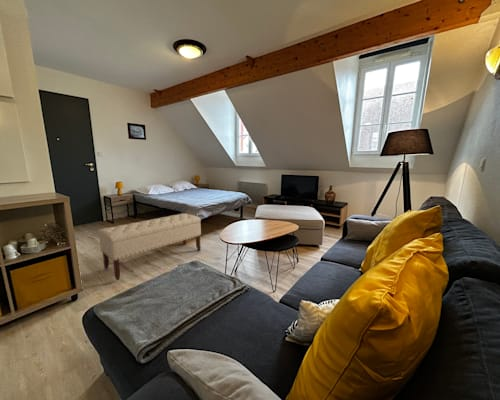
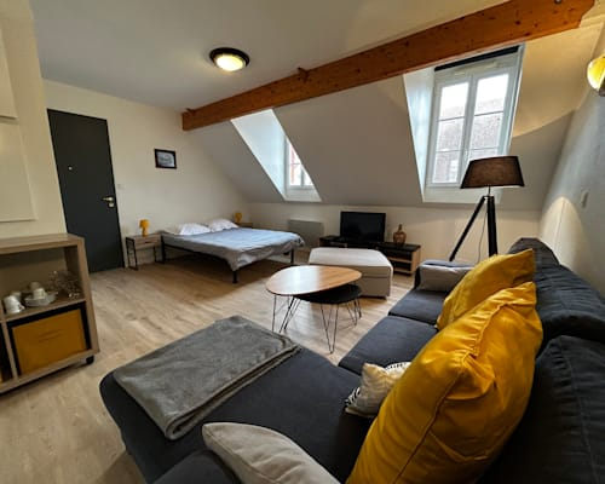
- bench [97,212,202,281]
